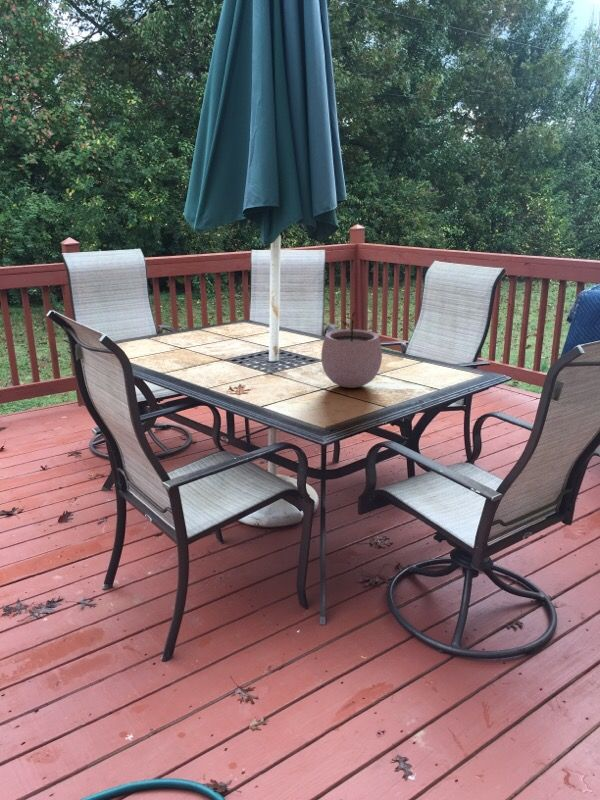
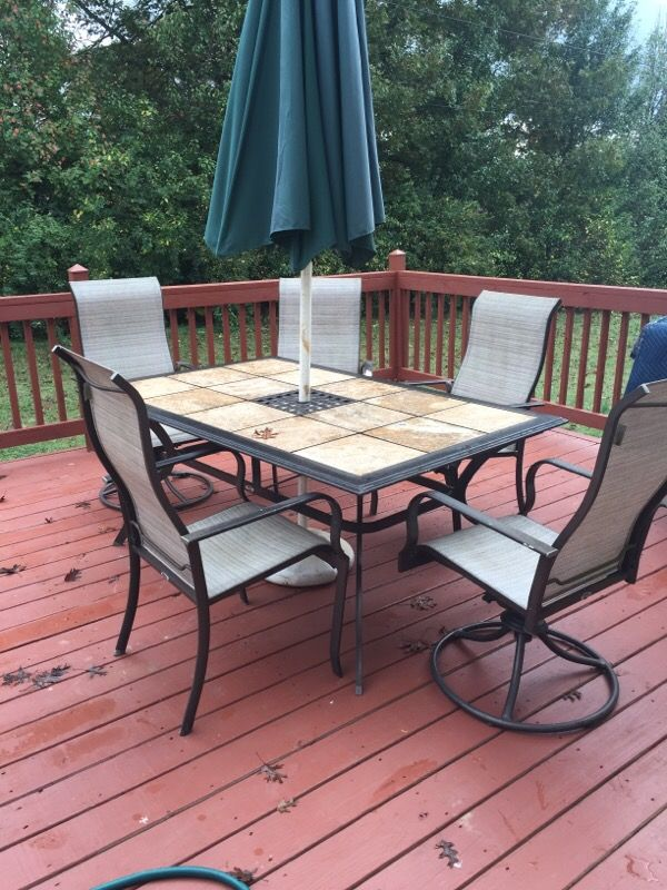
- plant pot [320,310,383,389]
